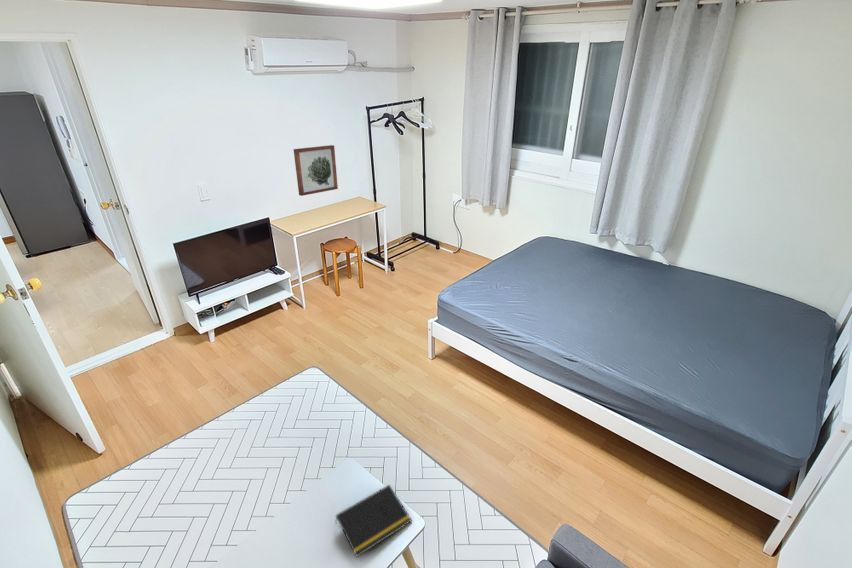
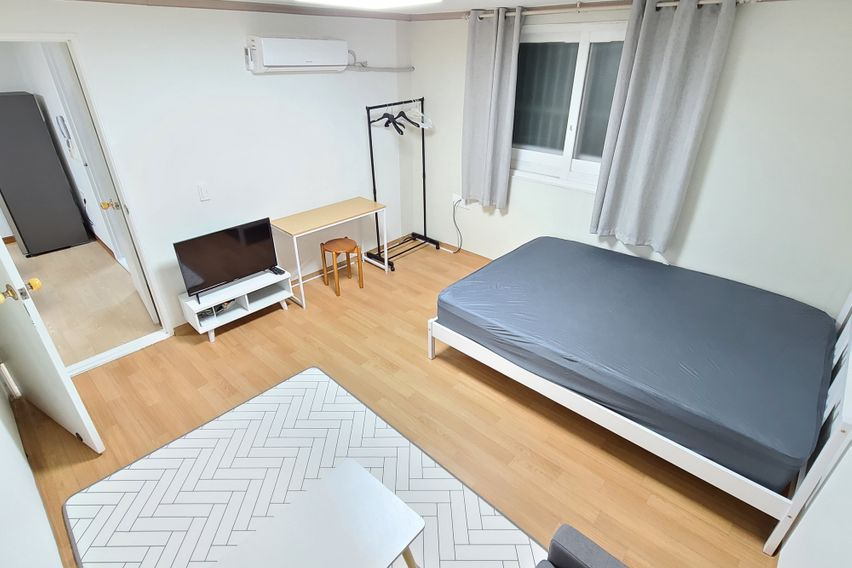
- notepad [334,483,413,558]
- wall art [292,144,339,197]
